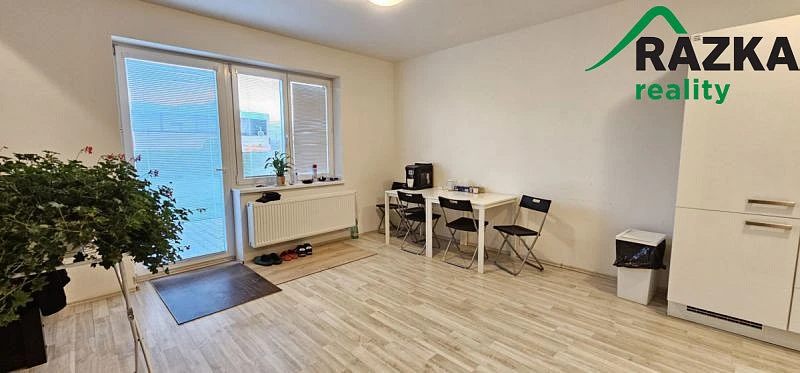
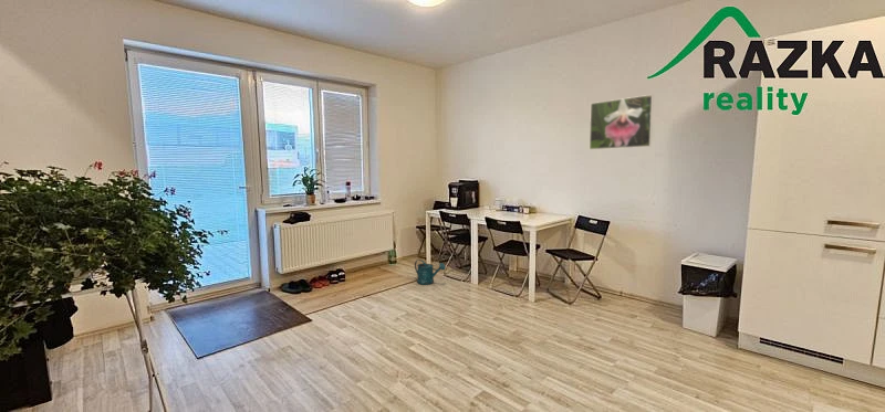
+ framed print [589,94,655,150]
+ watering can [414,258,447,286]
